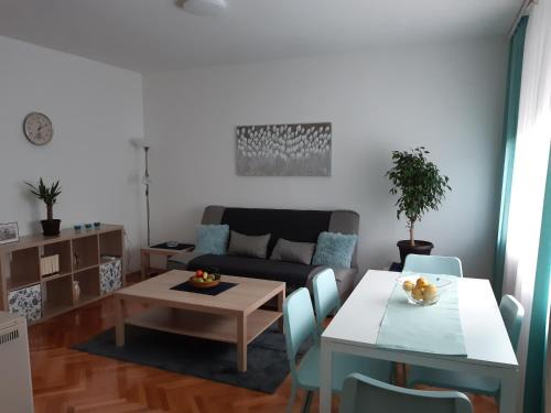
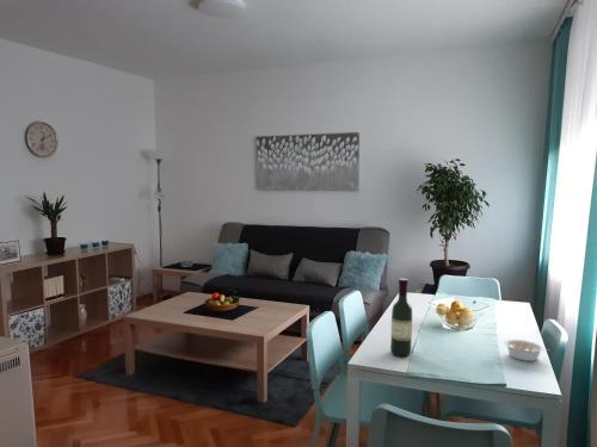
+ legume [503,339,550,362]
+ wine bottle [389,278,413,358]
